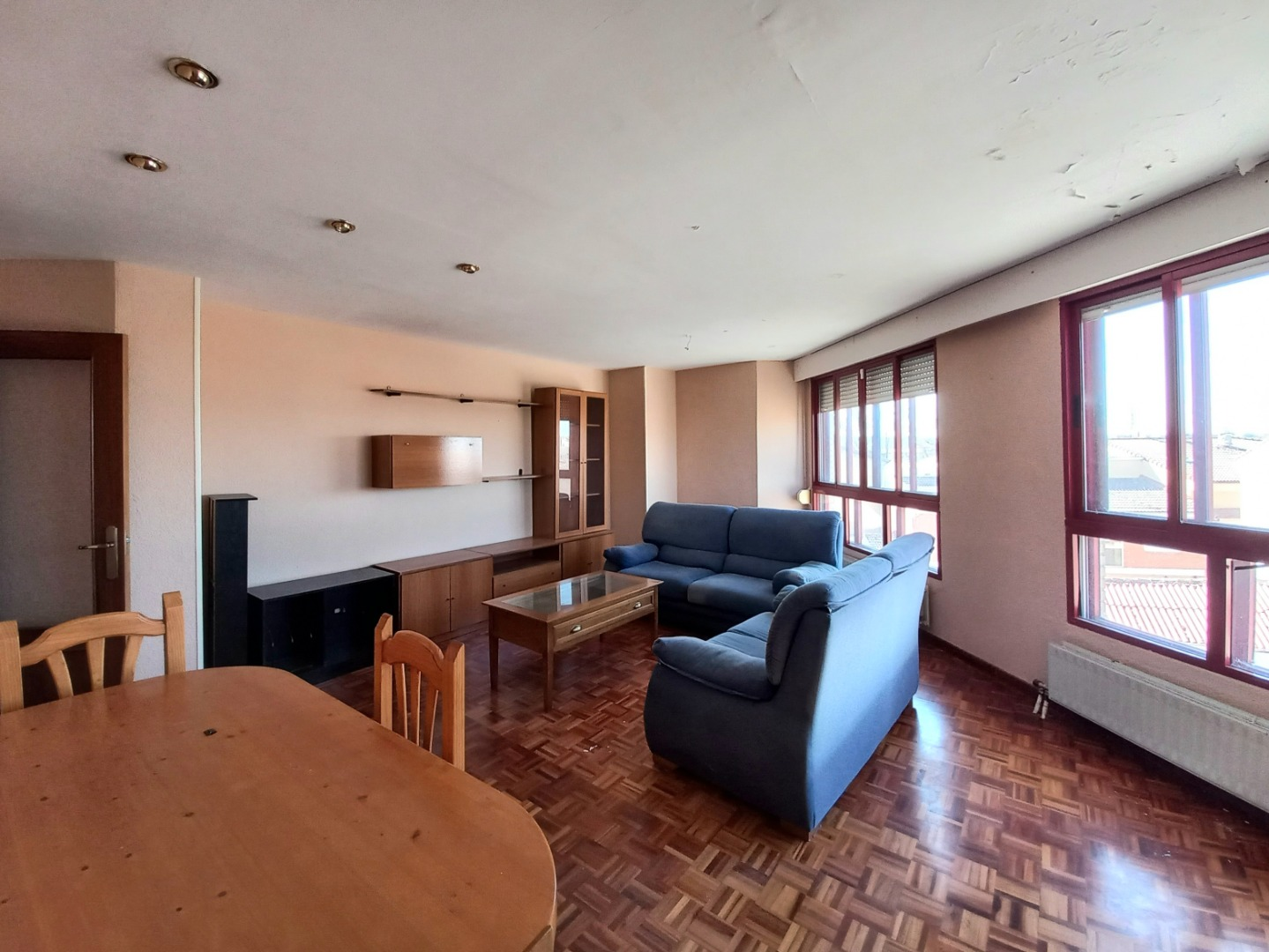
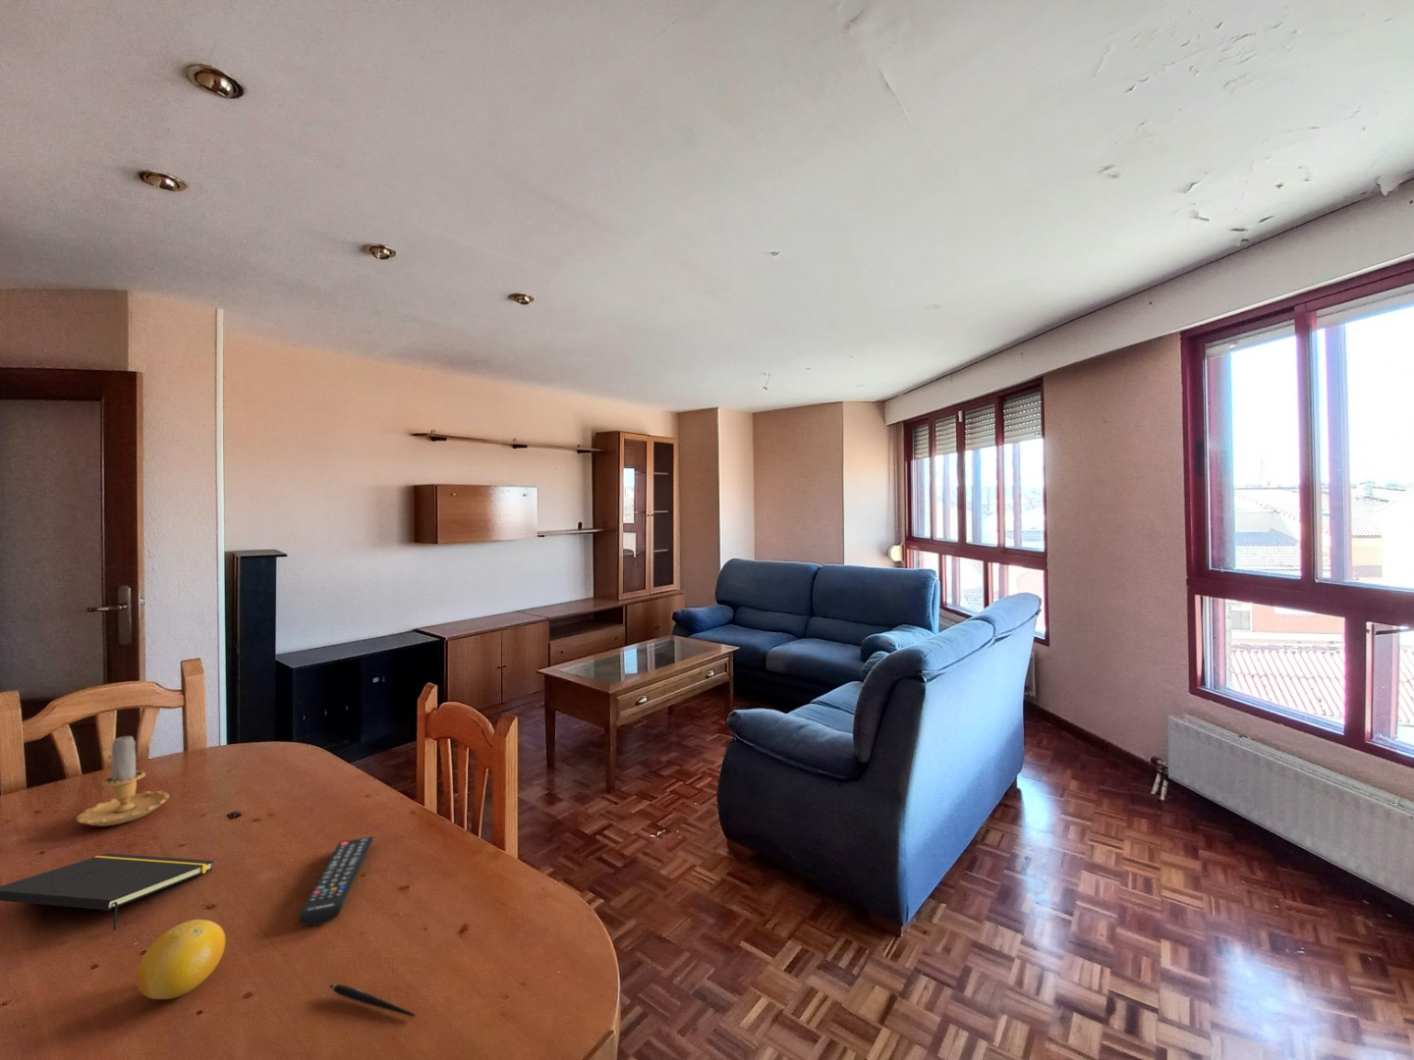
+ candle [76,733,170,827]
+ remote control [296,835,374,926]
+ fruit [136,919,226,1000]
+ notepad [0,853,215,932]
+ pen [329,983,416,1018]
